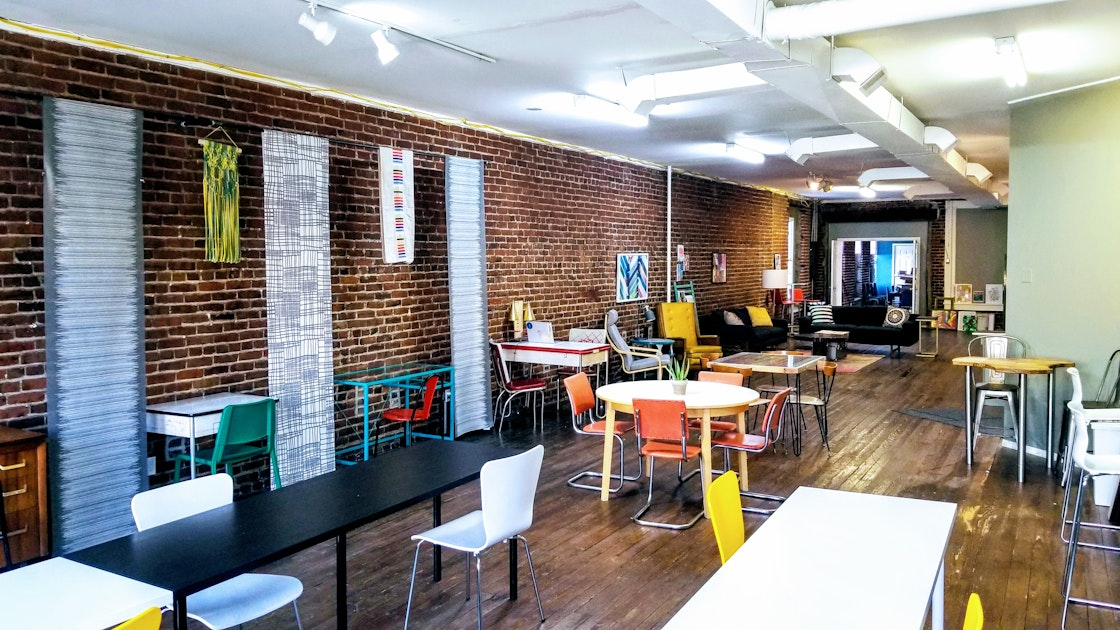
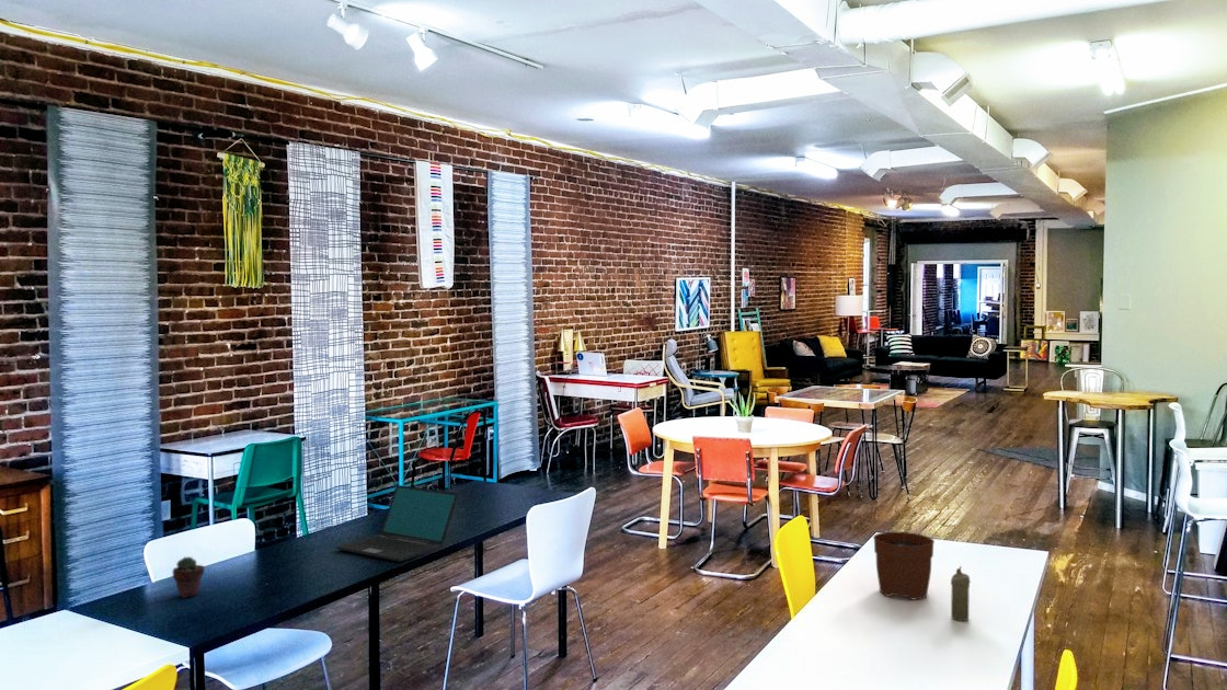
+ laptop [335,484,460,563]
+ potted succulent [172,555,206,599]
+ plant pot [872,510,936,601]
+ candle [950,566,972,622]
